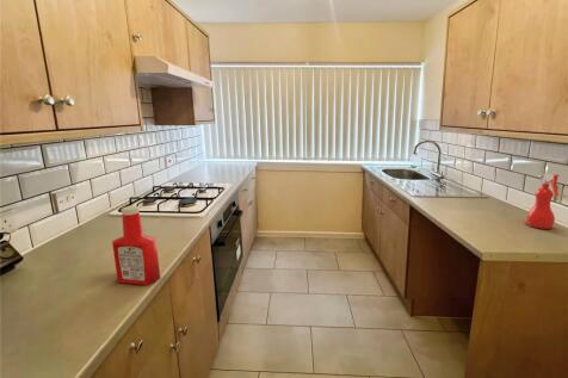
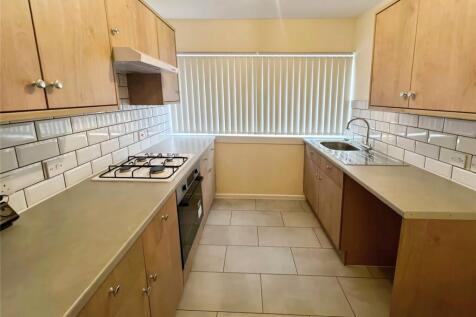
- soap bottle [111,205,161,286]
- spray bottle [525,173,560,230]
